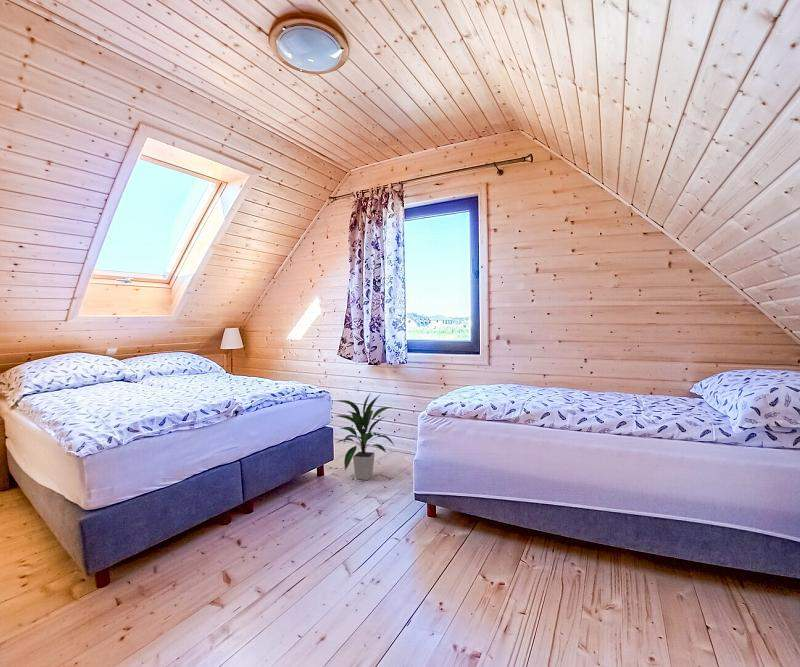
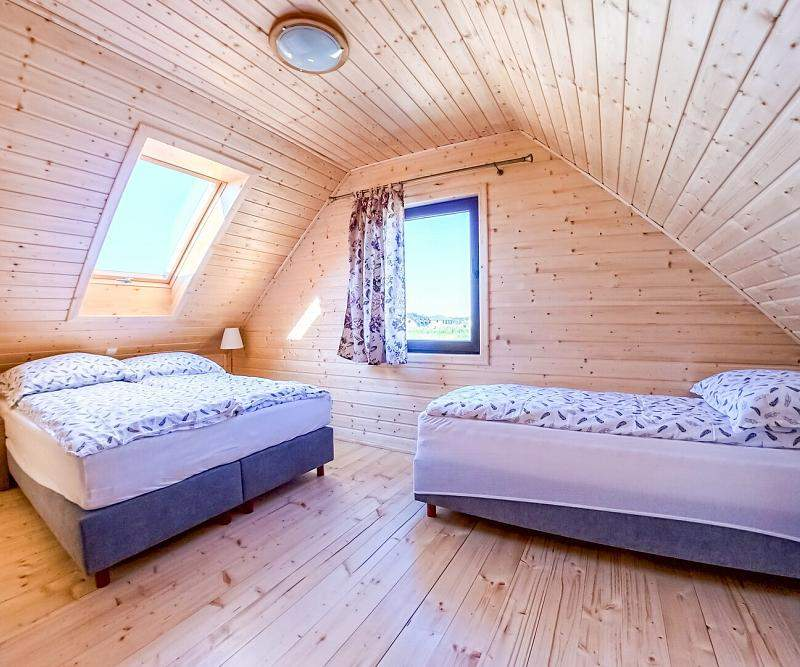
- indoor plant [332,391,395,481]
